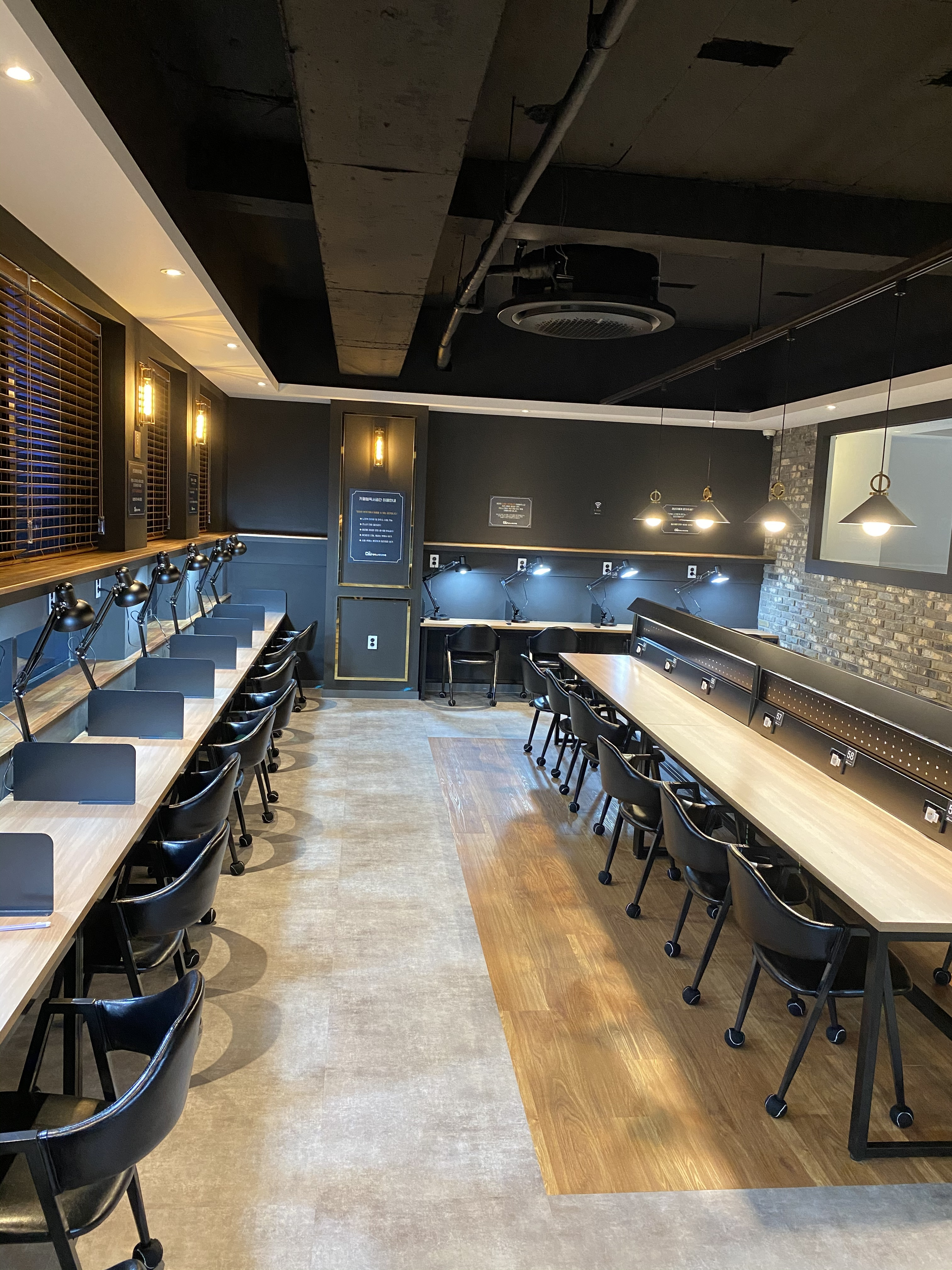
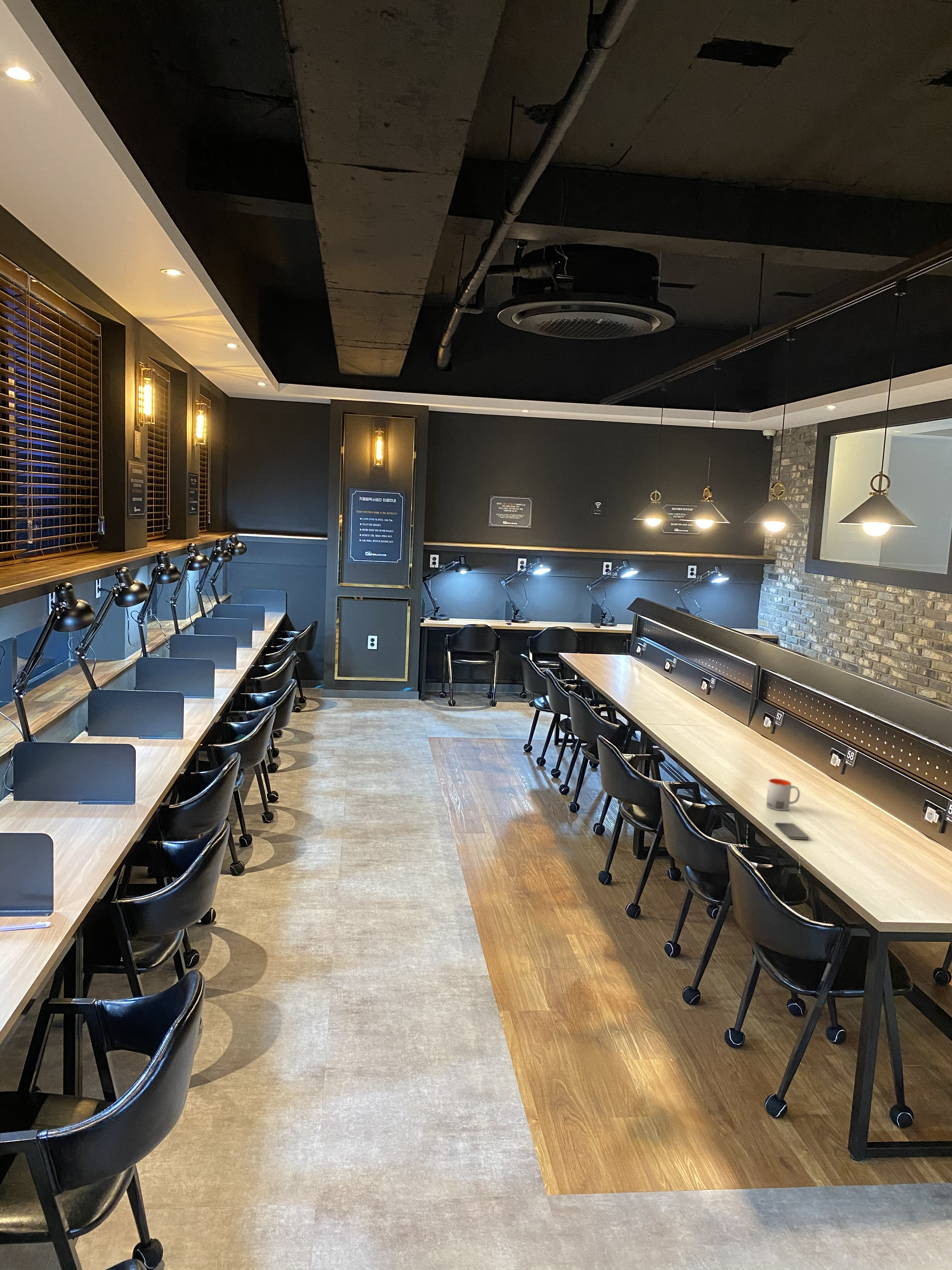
+ smartphone [775,822,810,840]
+ mug [766,778,800,811]
